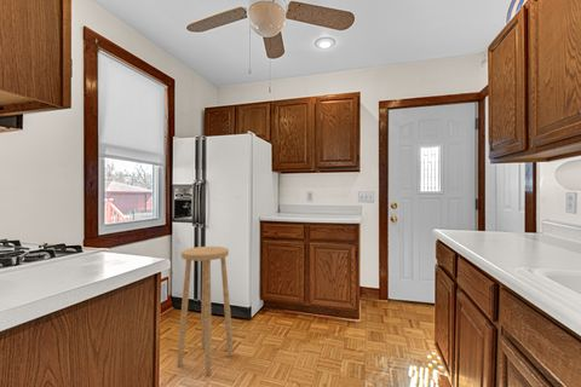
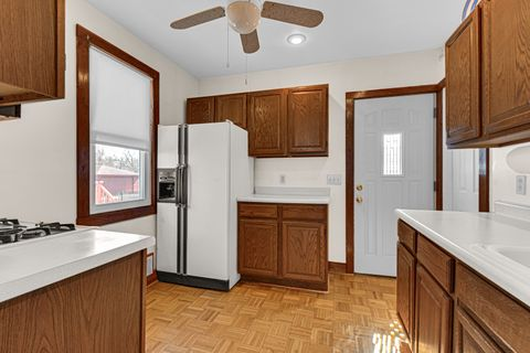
- stool [177,246,234,377]
